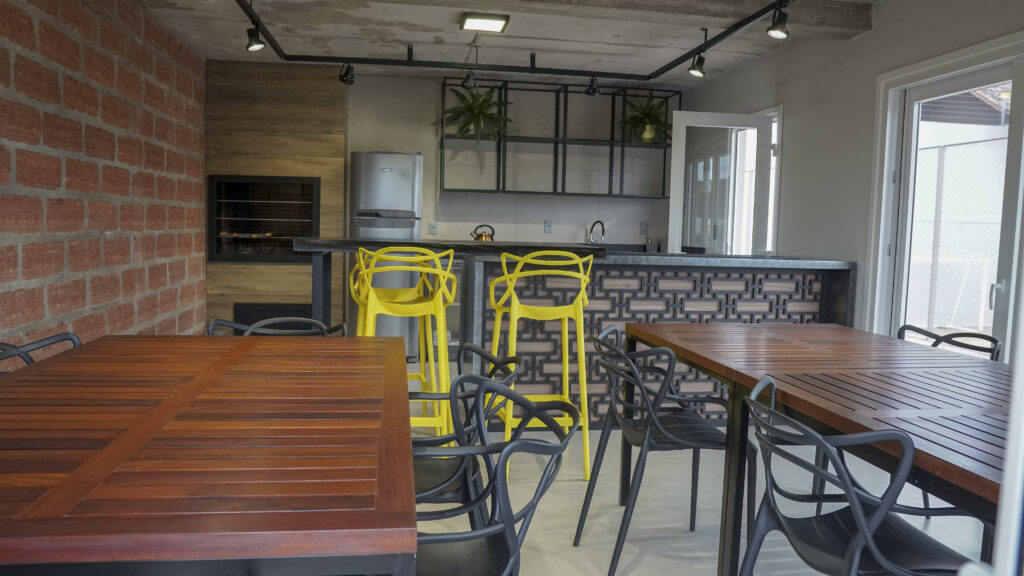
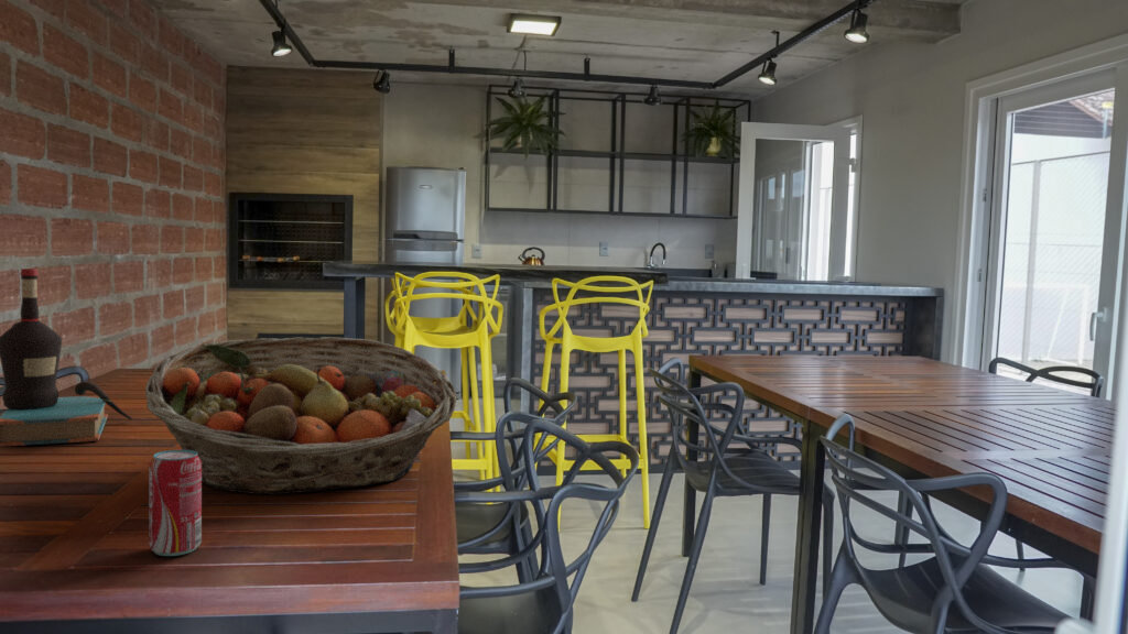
+ fruit basket [144,336,458,495]
+ beverage can [148,449,203,557]
+ bottle [0,267,133,448]
